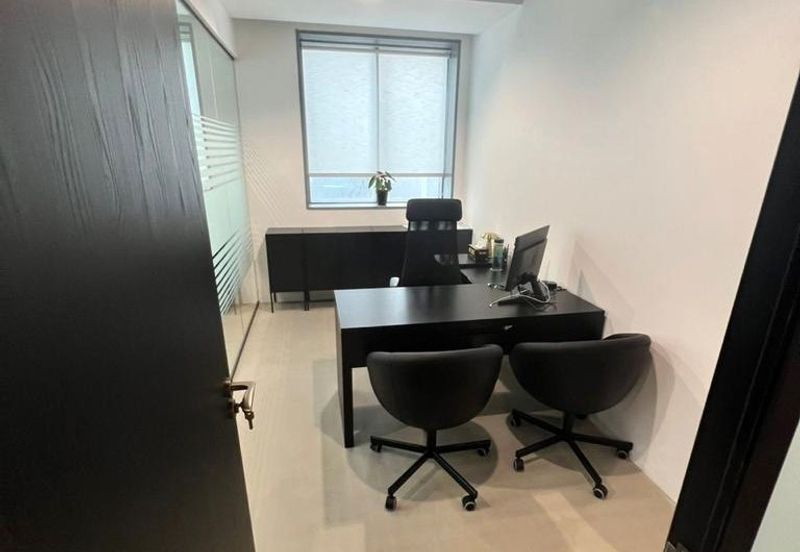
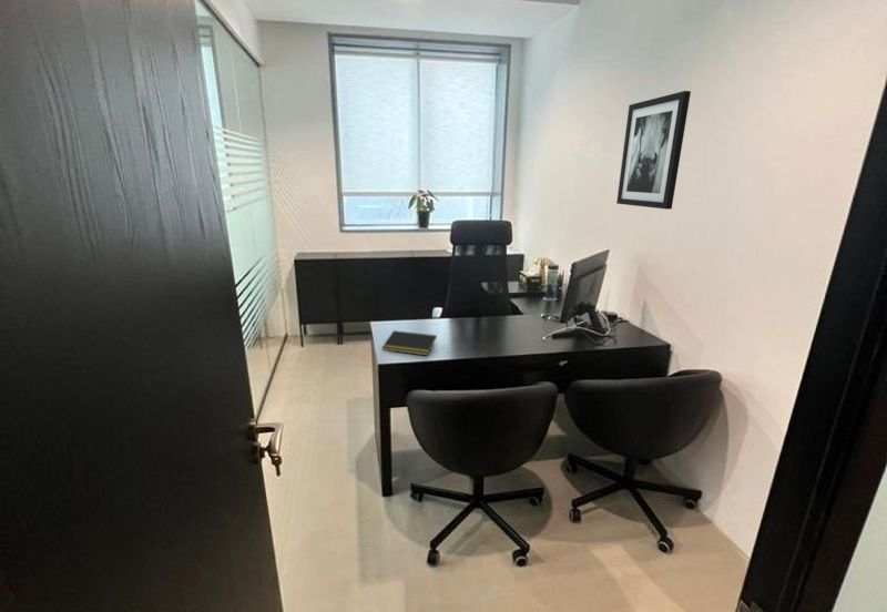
+ notepad [380,329,438,357]
+ wall art [615,90,692,211]
